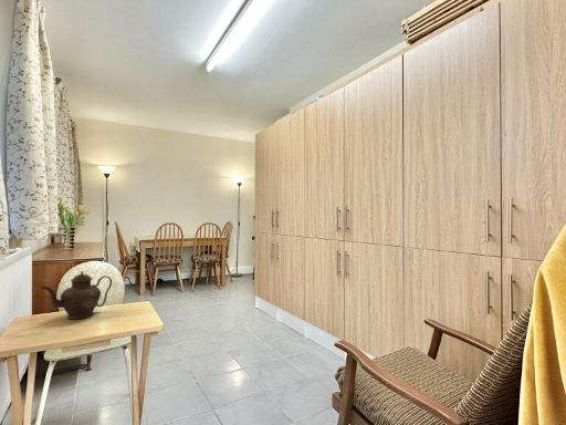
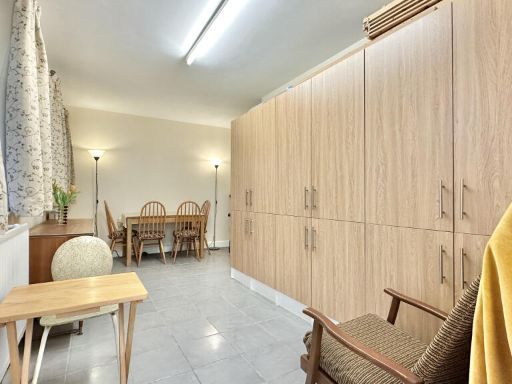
- teapot [39,270,113,320]
